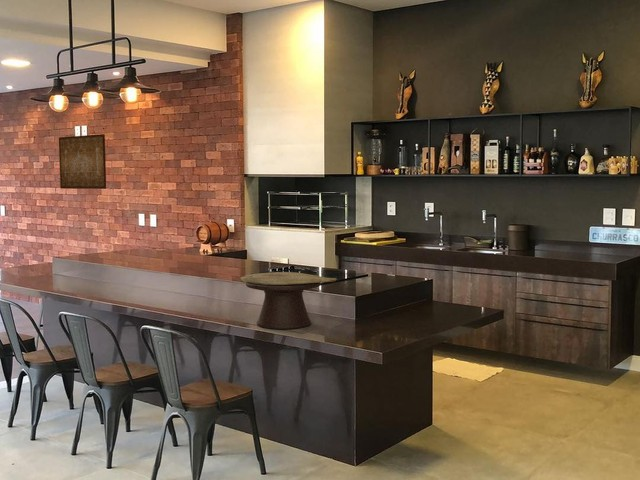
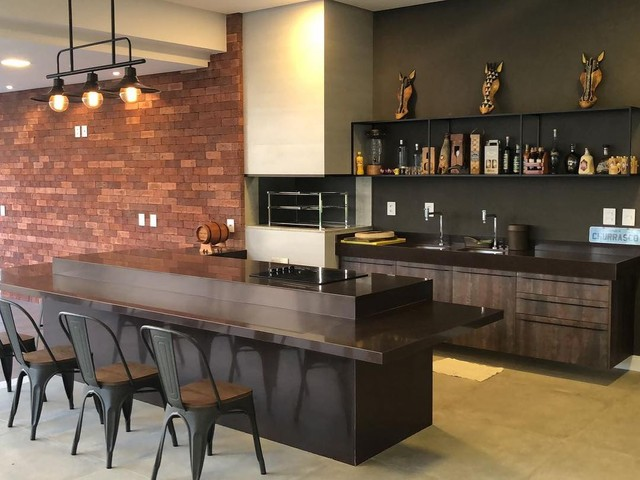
- wall art [58,133,107,190]
- decorative bowl [240,271,338,330]
